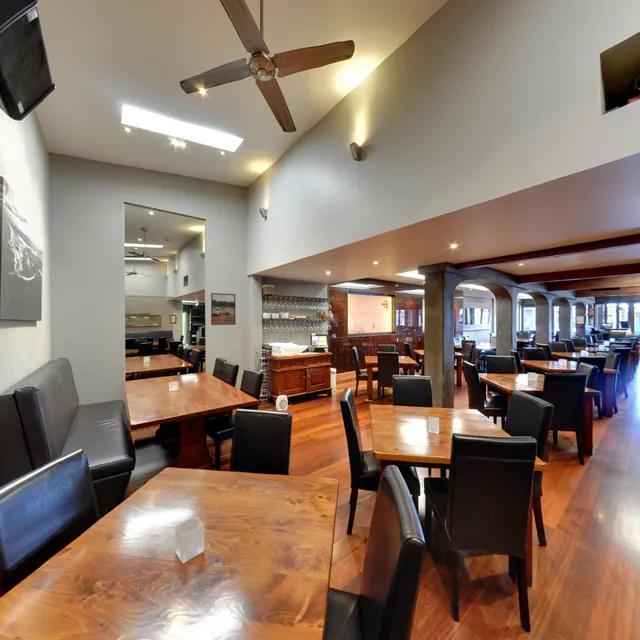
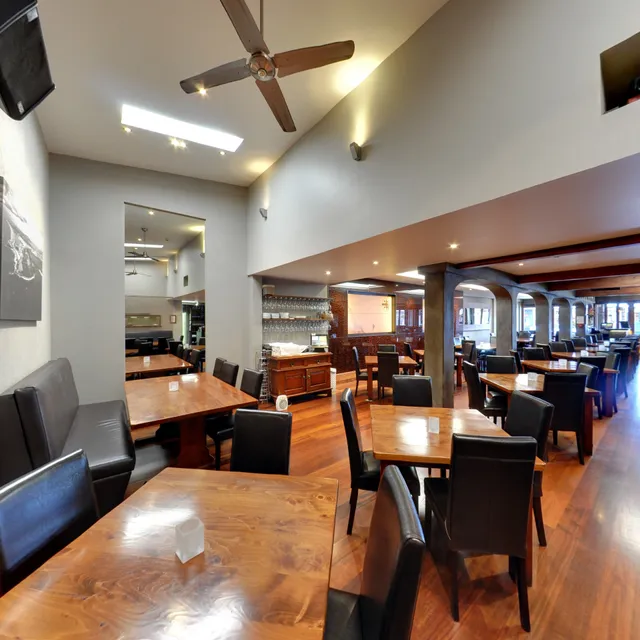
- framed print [210,292,236,326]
